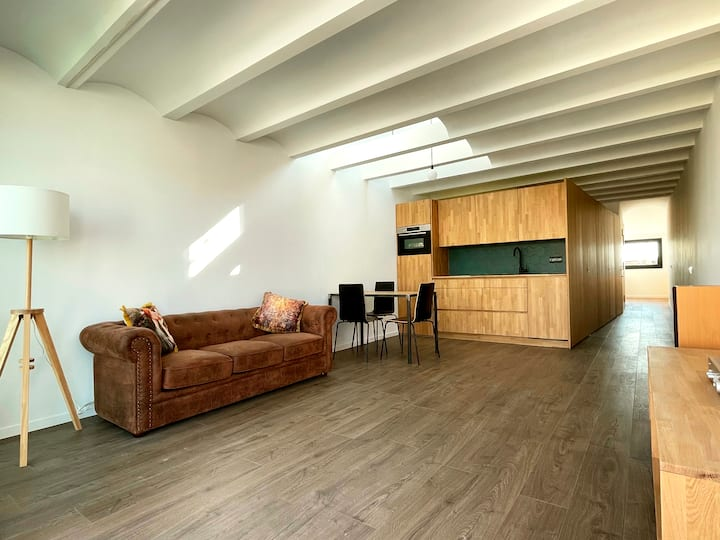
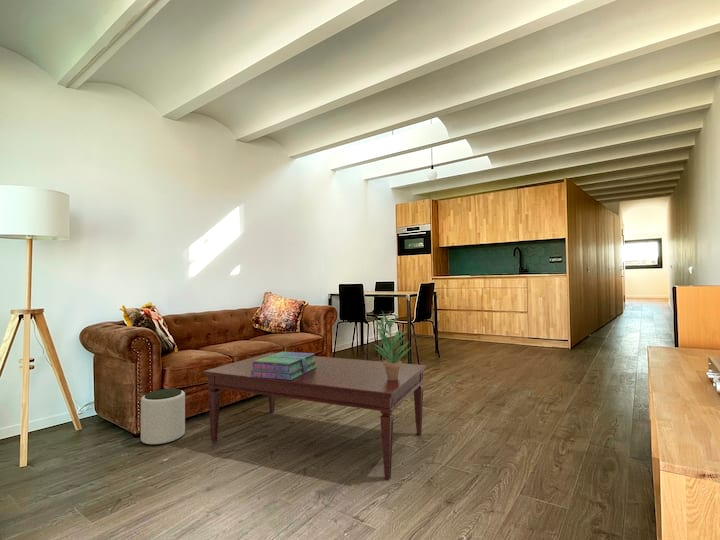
+ plant pot [140,388,186,446]
+ coffee table [202,352,427,481]
+ potted plant [374,310,411,380]
+ stack of books [250,351,317,380]
